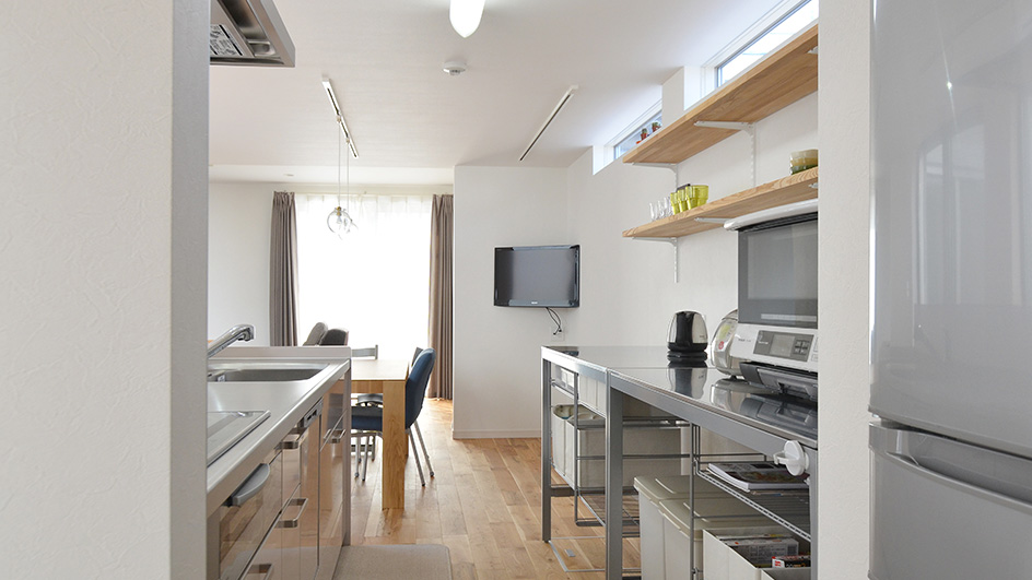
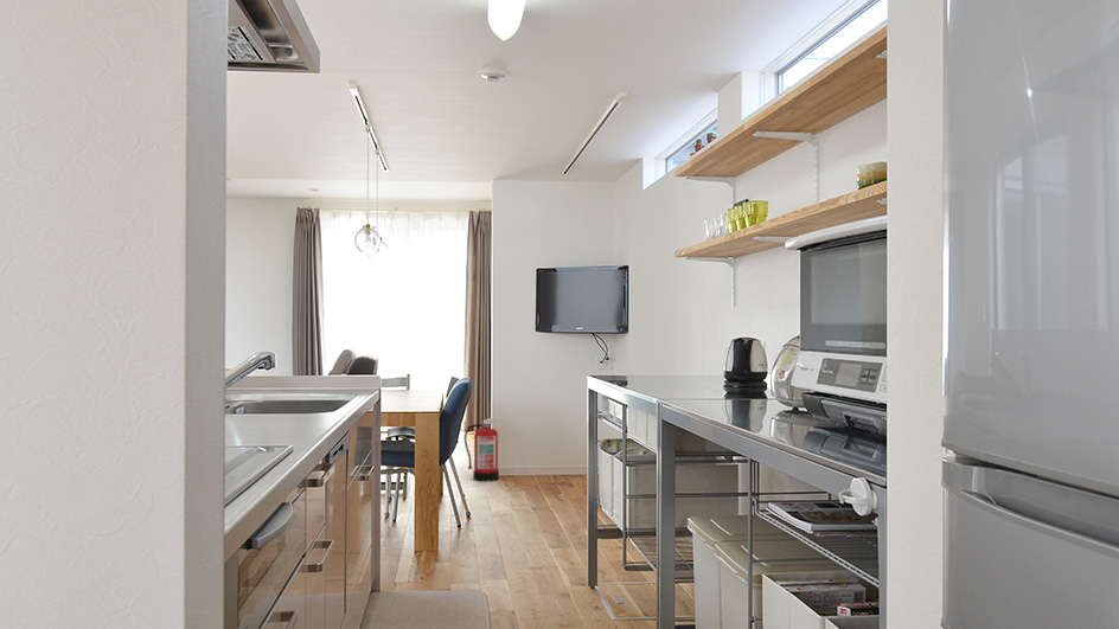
+ fire extinguisher [463,416,510,483]
